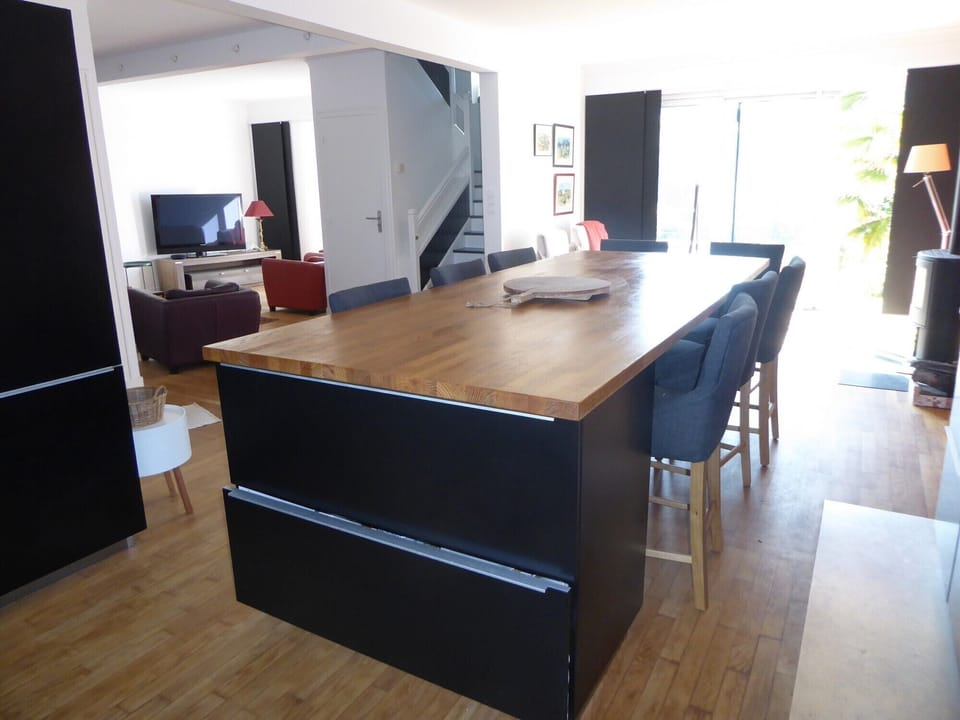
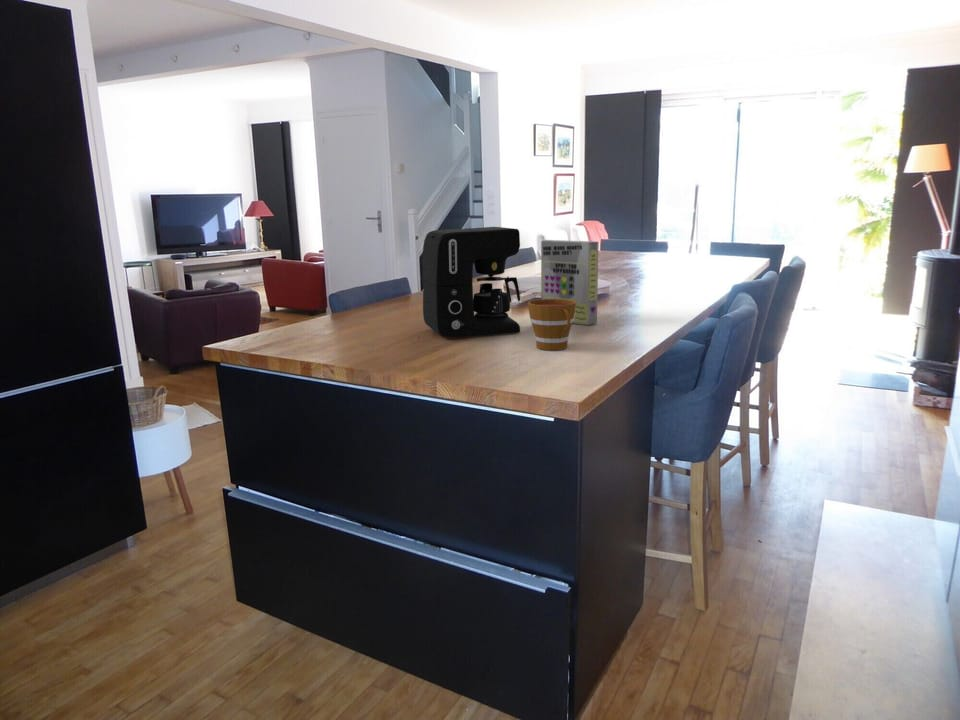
+ coffee maker [422,226,521,339]
+ cup [527,298,576,351]
+ cereal box [540,239,600,326]
